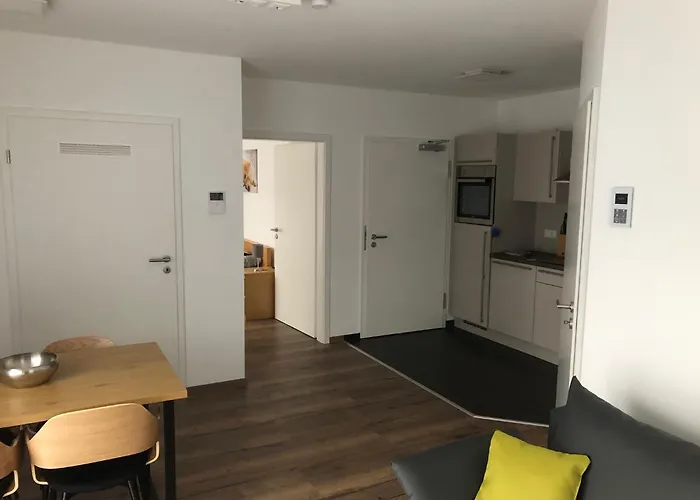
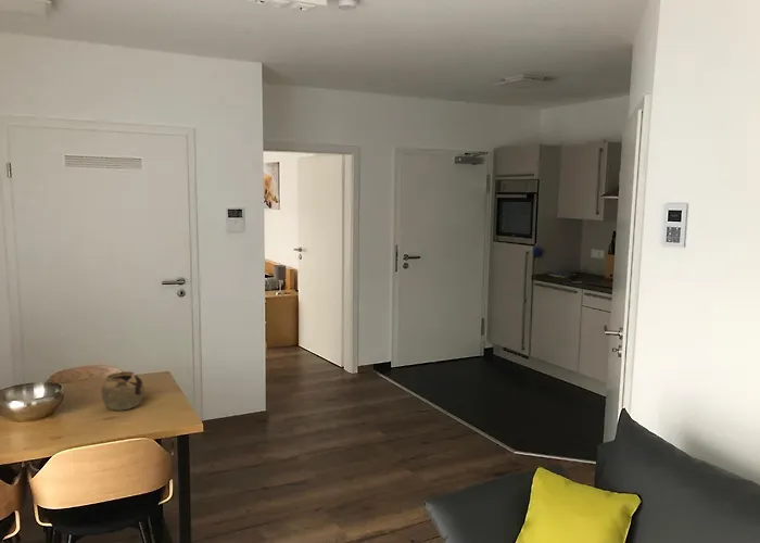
+ teapot [100,370,145,412]
